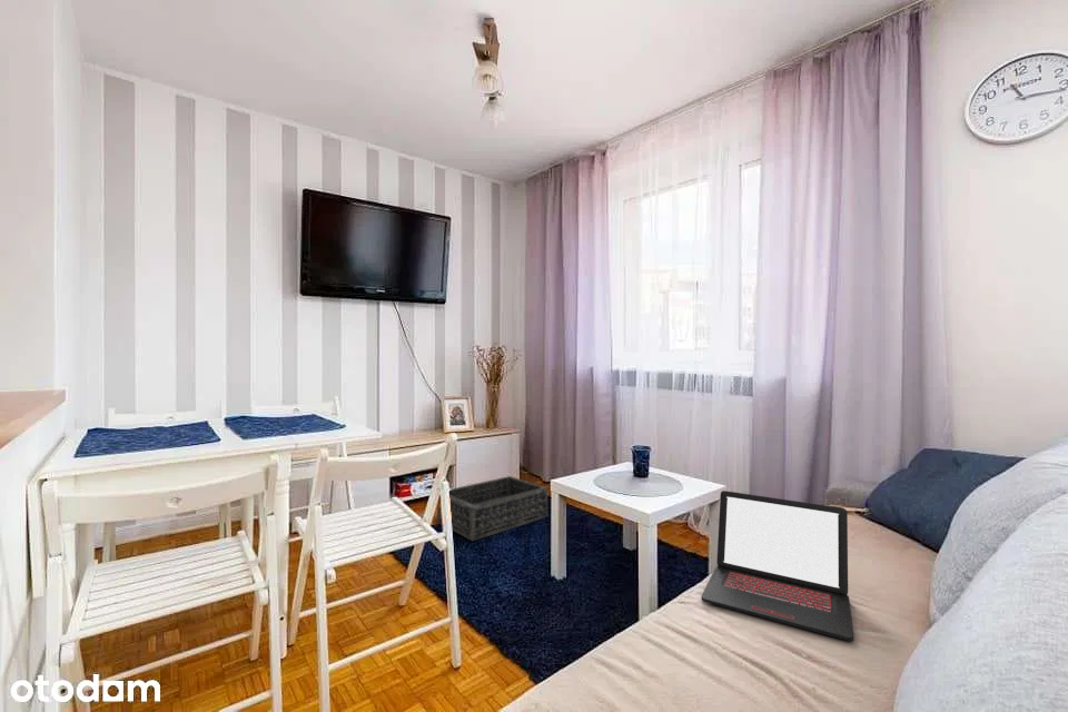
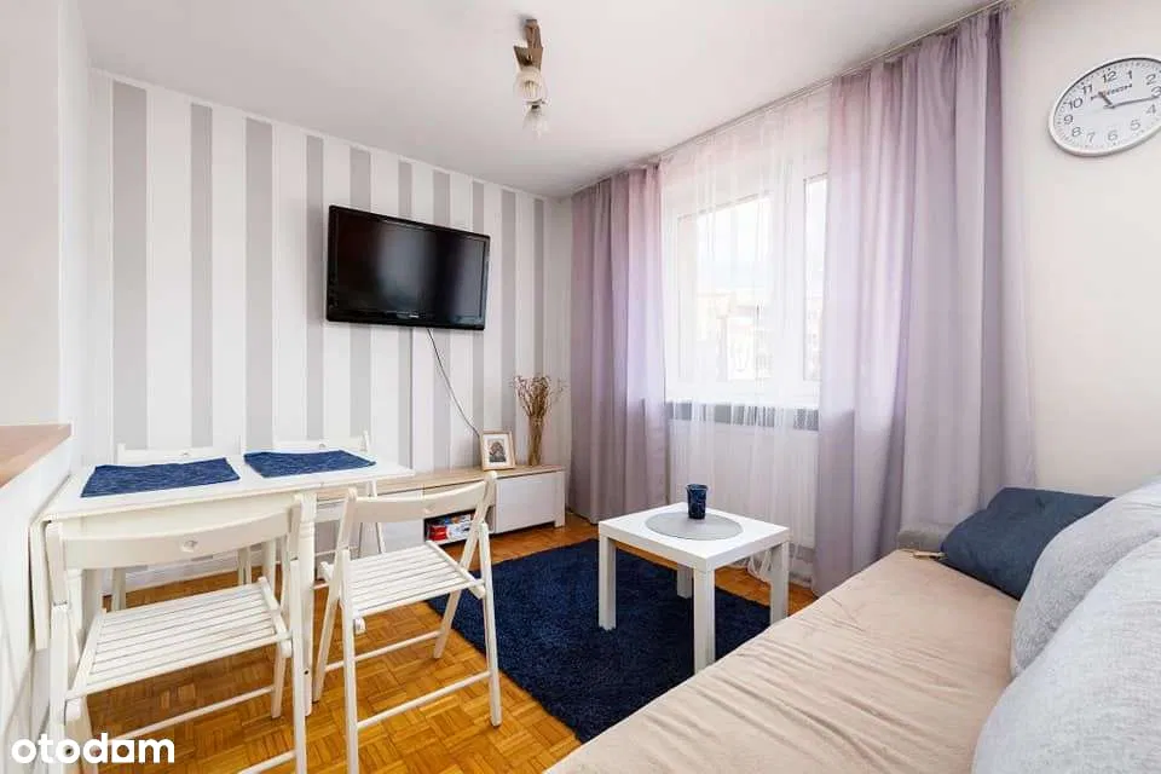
- laptop [700,490,856,642]
- basket [436,475,548,542]
